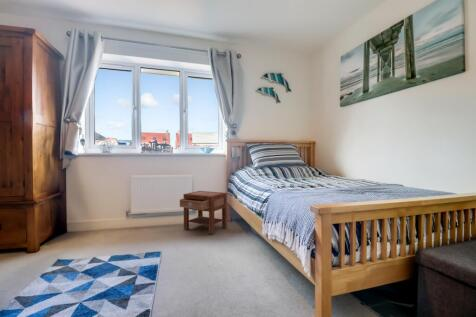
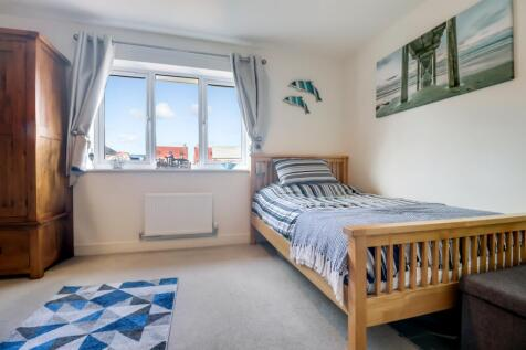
- nightstand [179,190,228,236]
